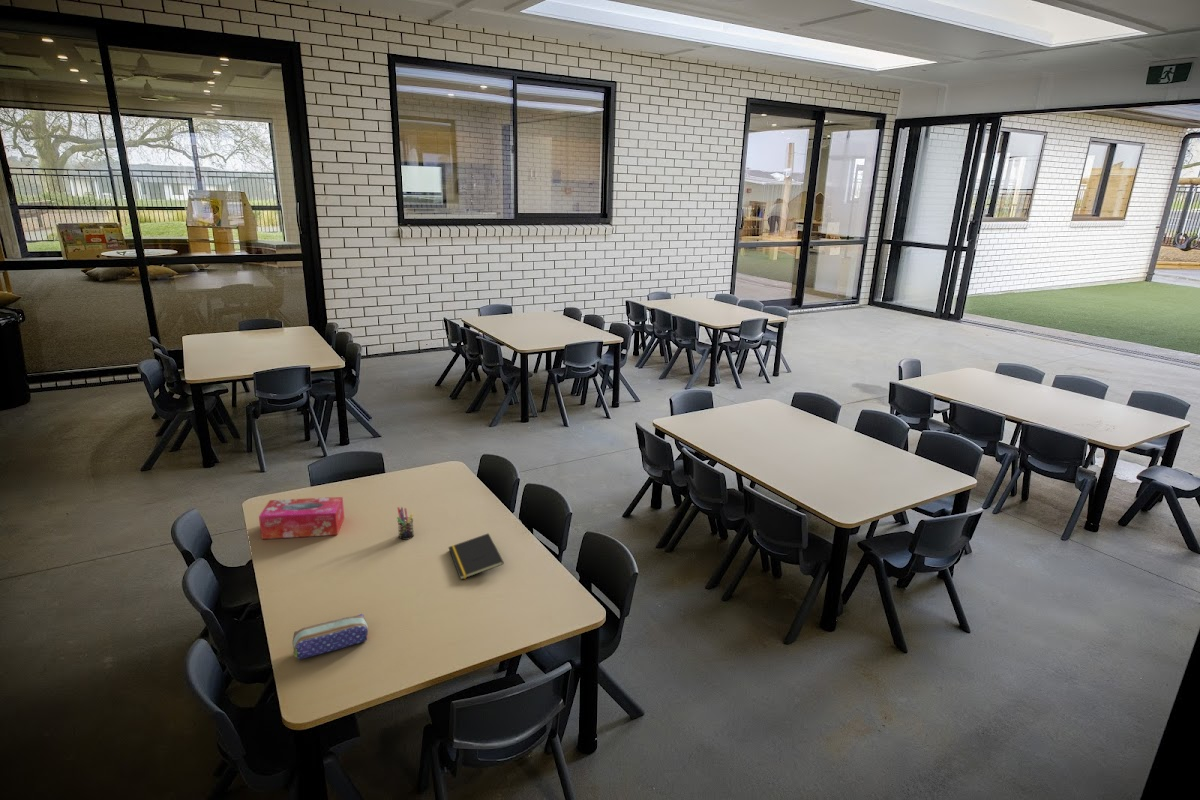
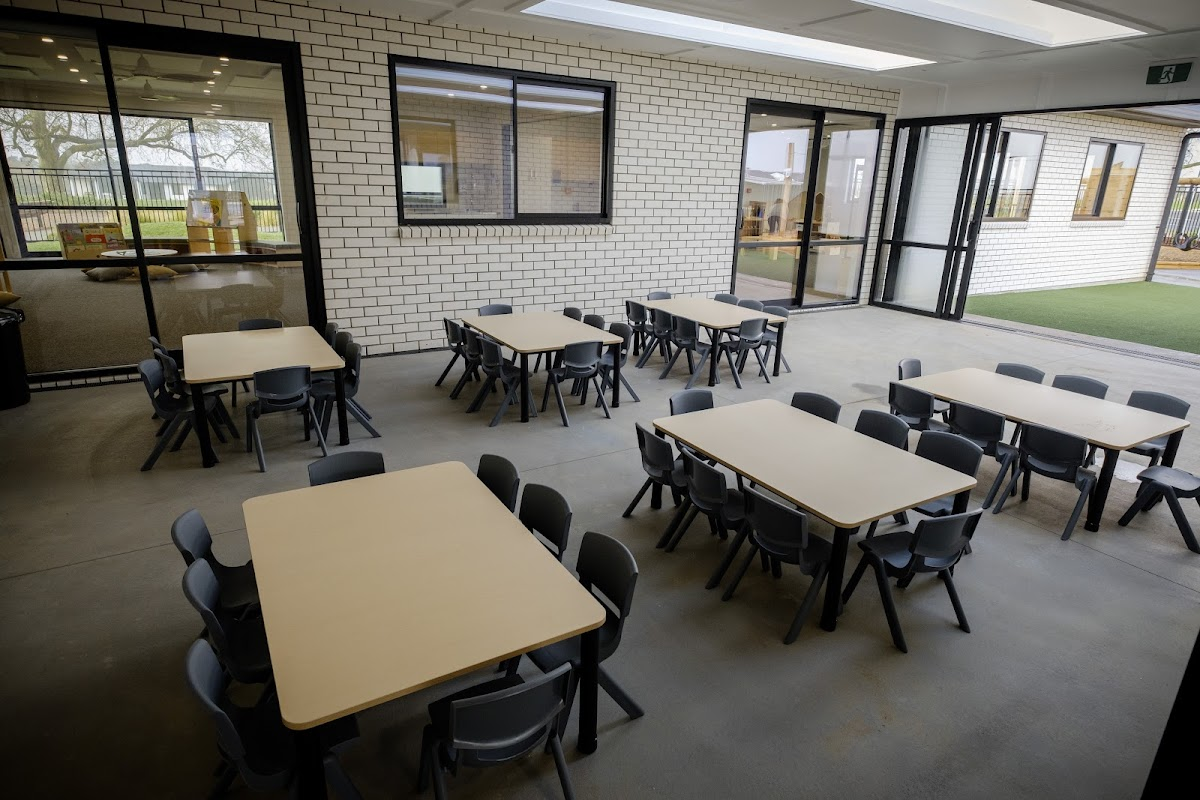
- notepad [447,532,505,581]
- pencil case [291,613,369,660]
- pen holder [396,506,415,541]
- tissue box [258,496,345,540]
